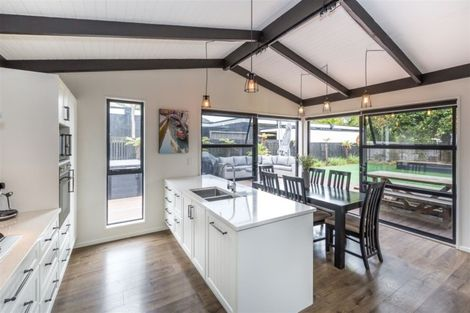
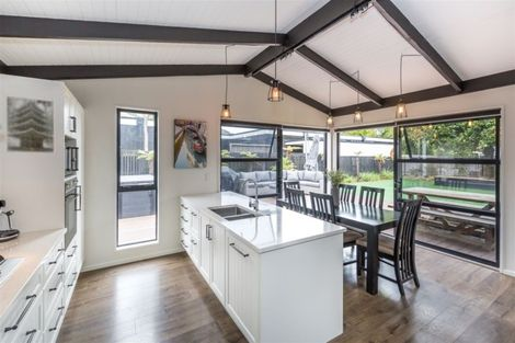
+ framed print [5,95,56,155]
